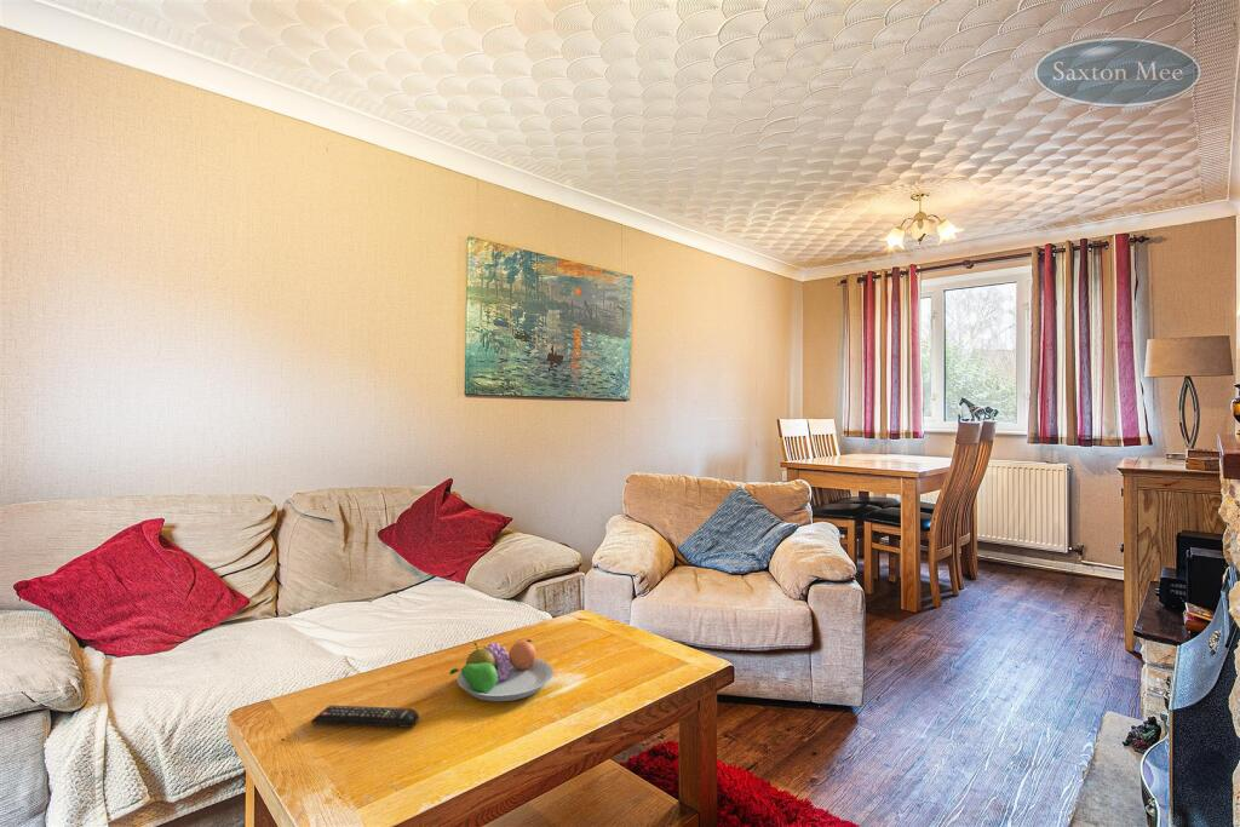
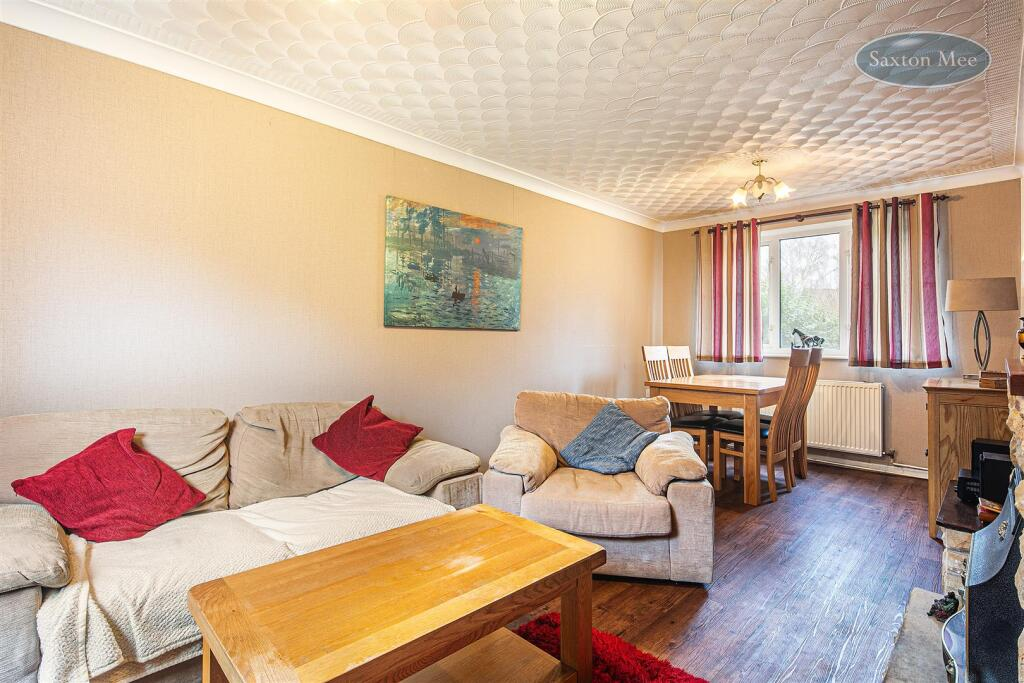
- fruit bowl [449,638,555,702]
- remote control [310,705,419,729]
